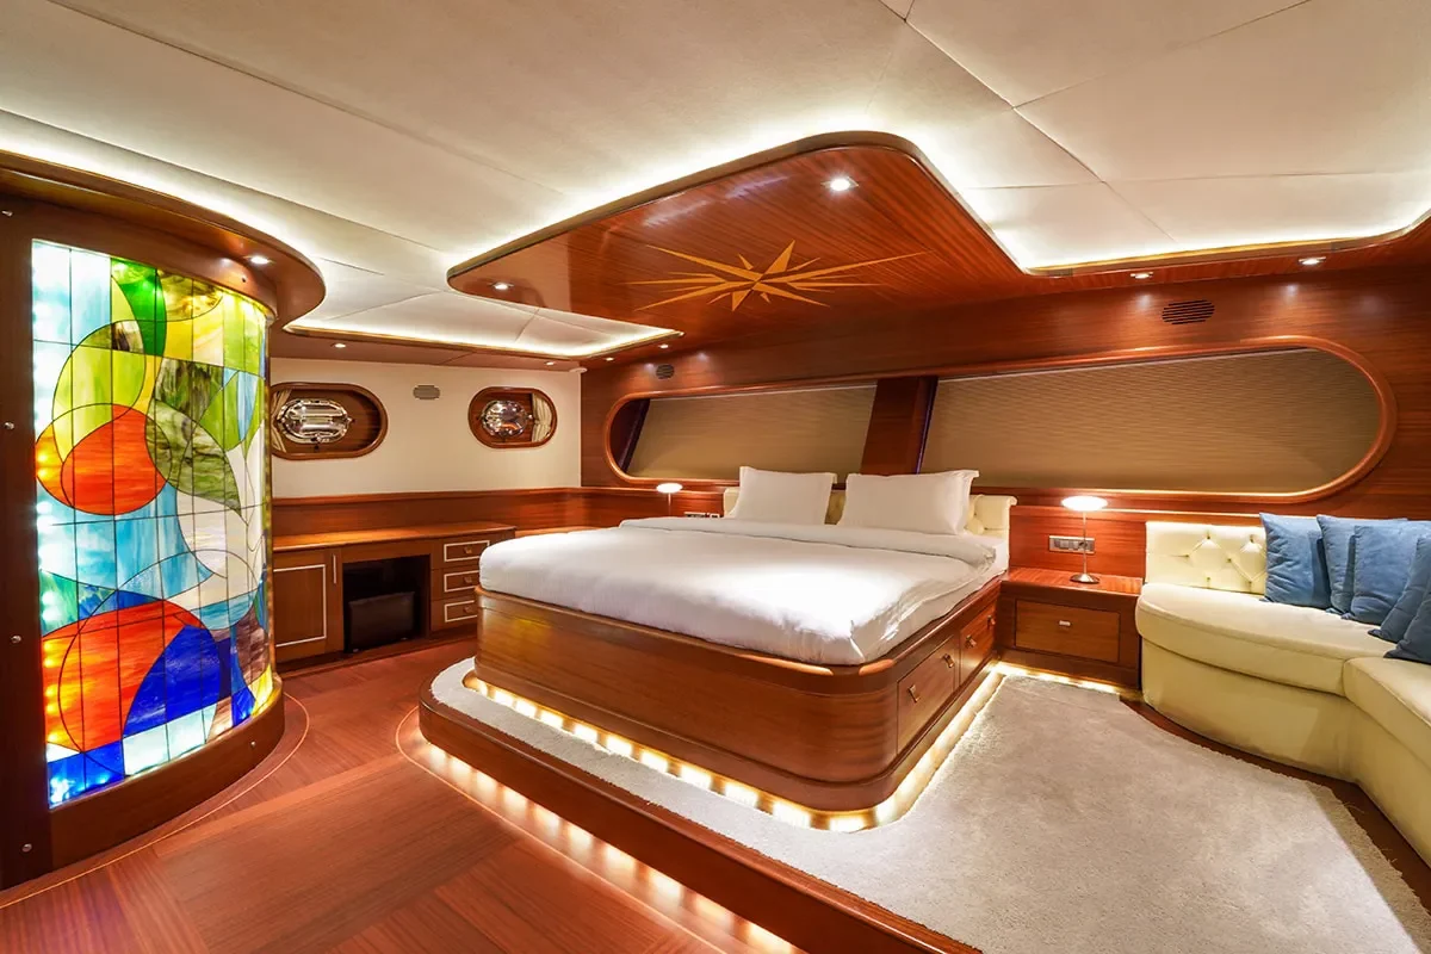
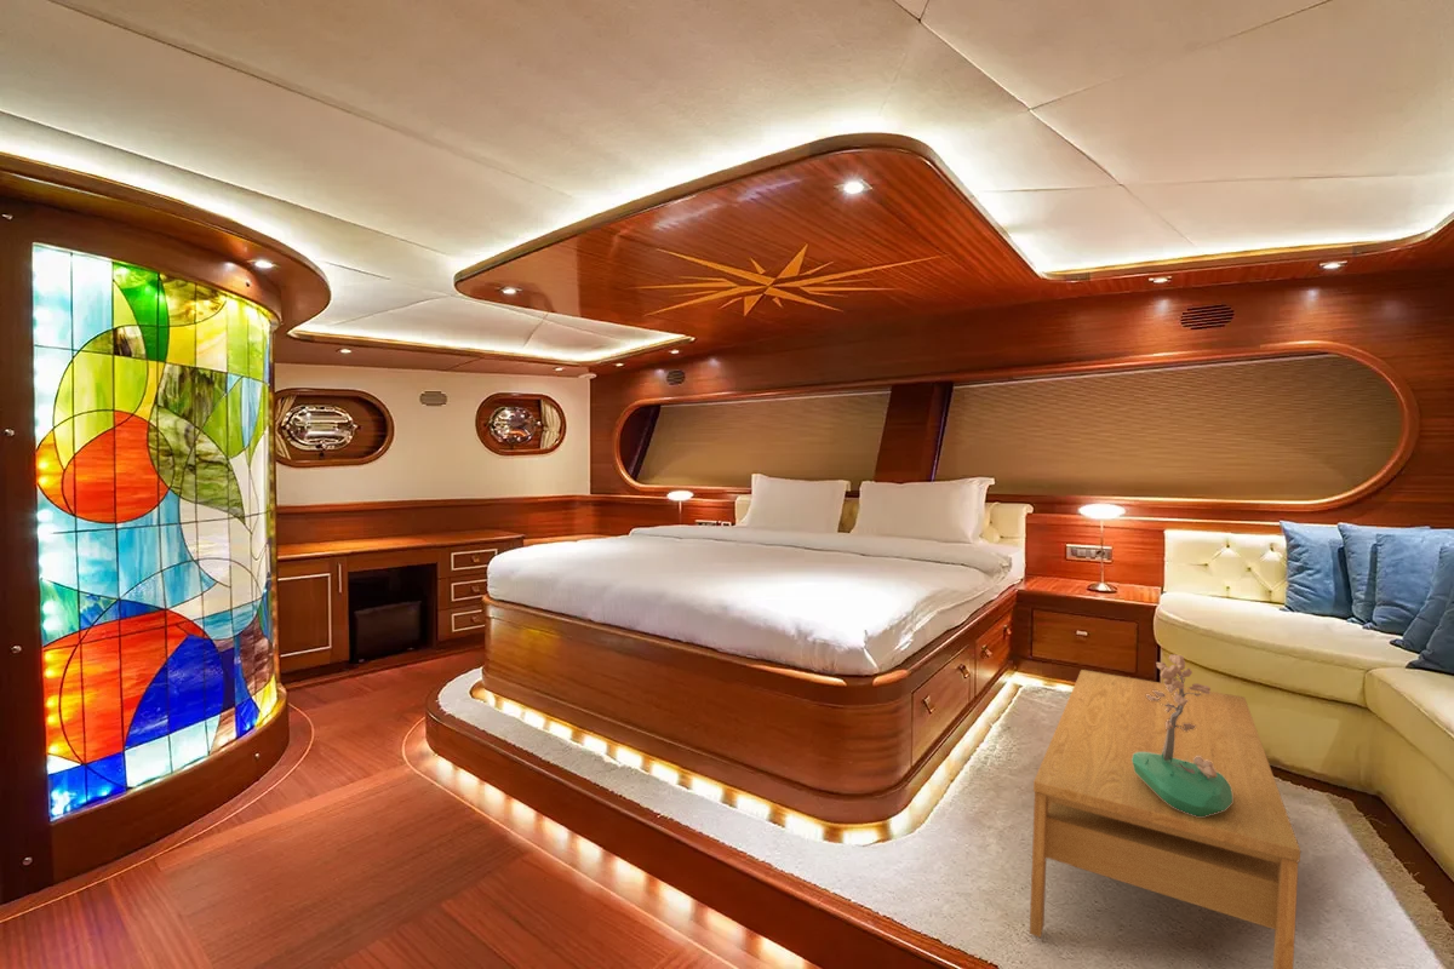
+ coffee table [1029,669,1301,969]
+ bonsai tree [1132,653,1232,816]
